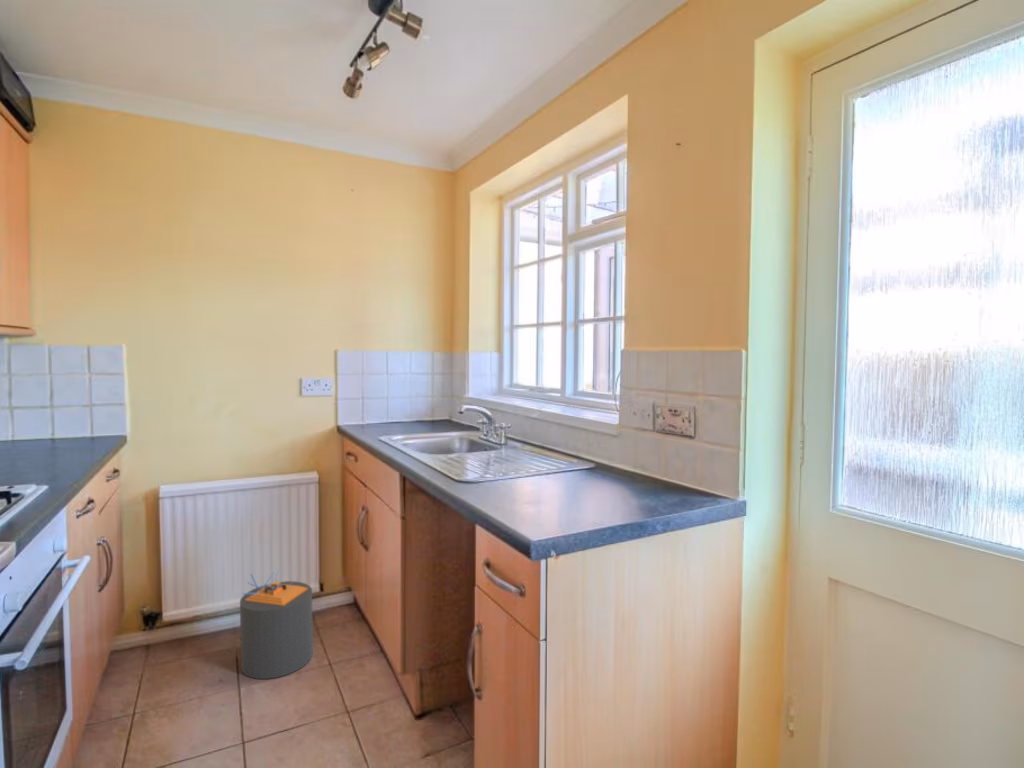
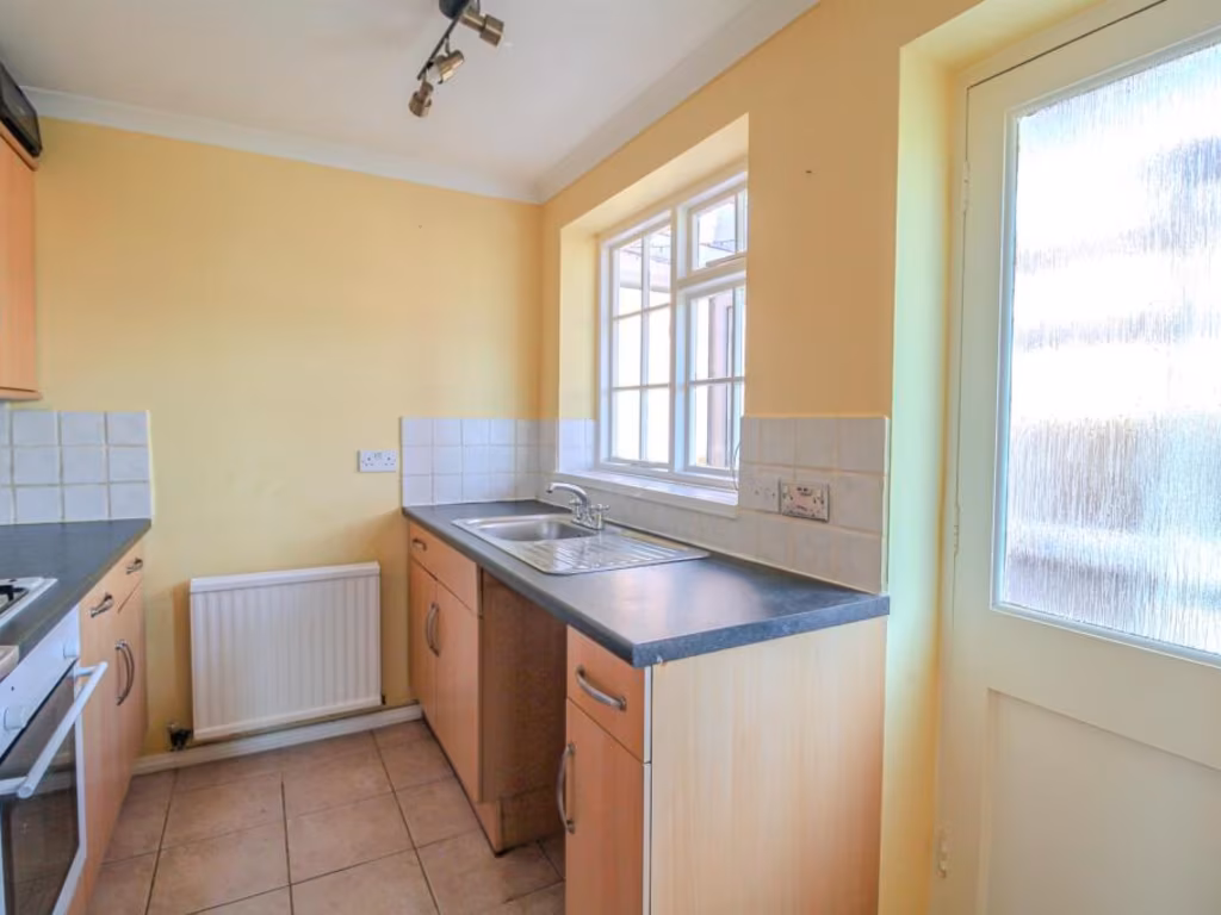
- trash can [239,568,314,680]
